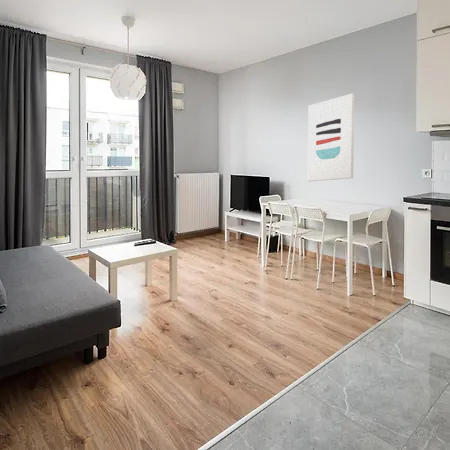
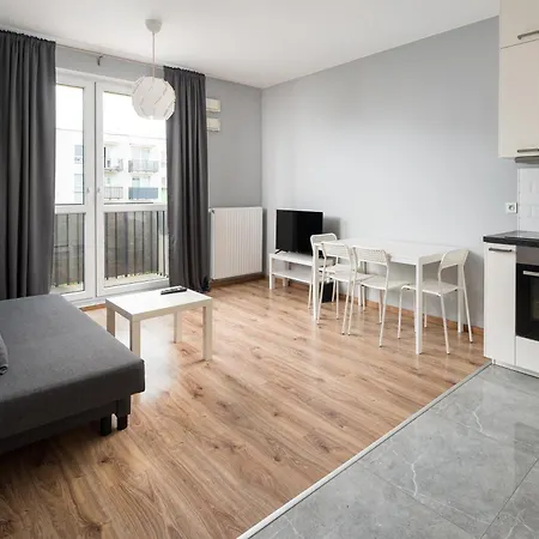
- wall art [307,92,355,182]
